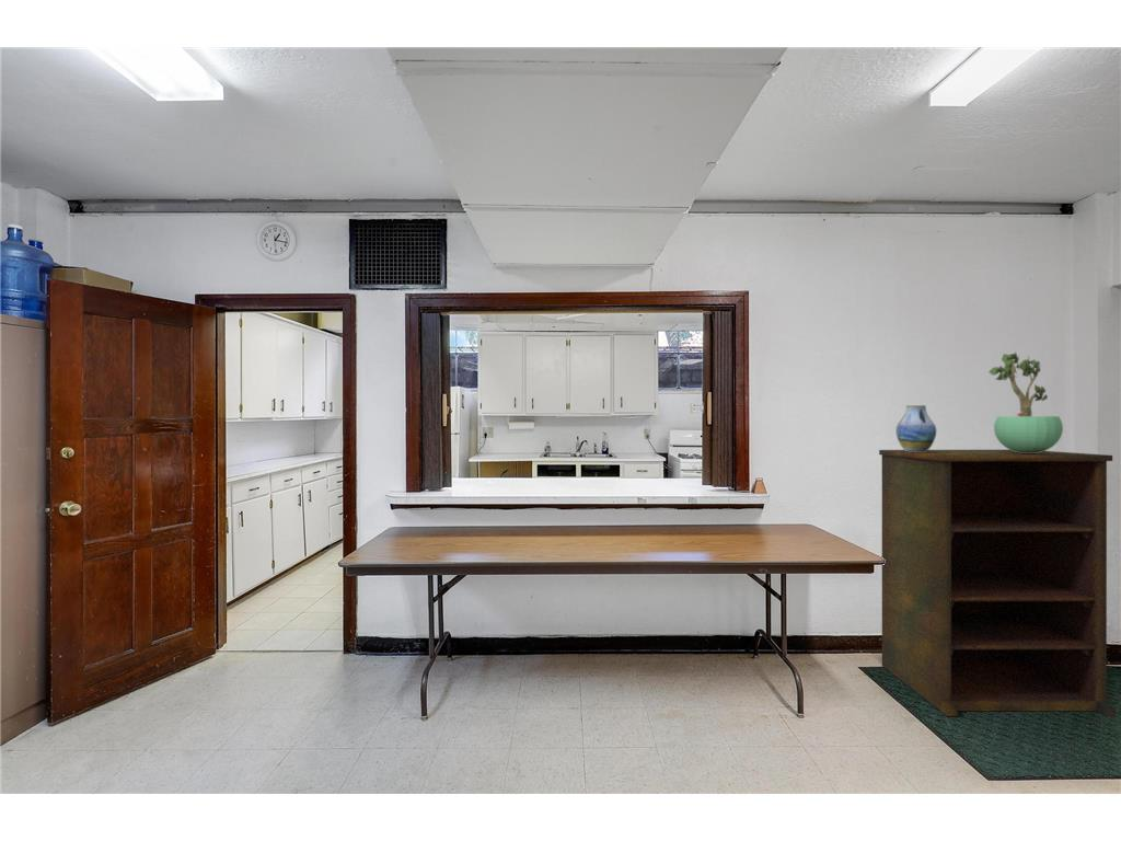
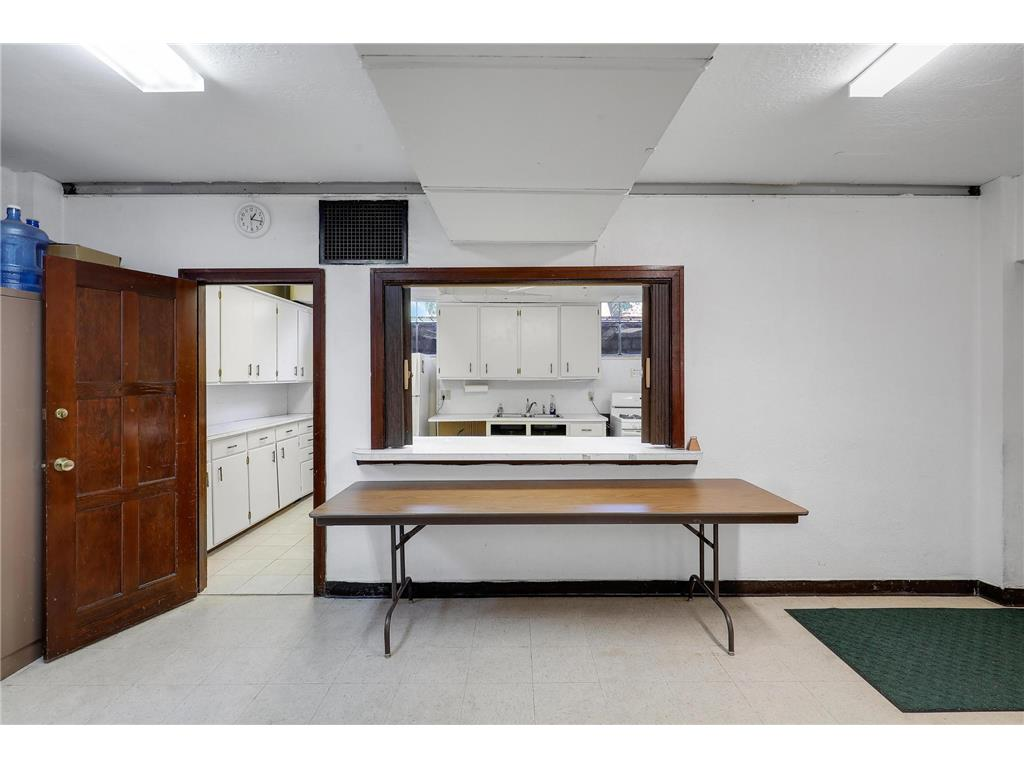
- vase [894,404,937,452]
- shelving unit [878,449,1118,717]
- potted plant [987,350,1064,453]
